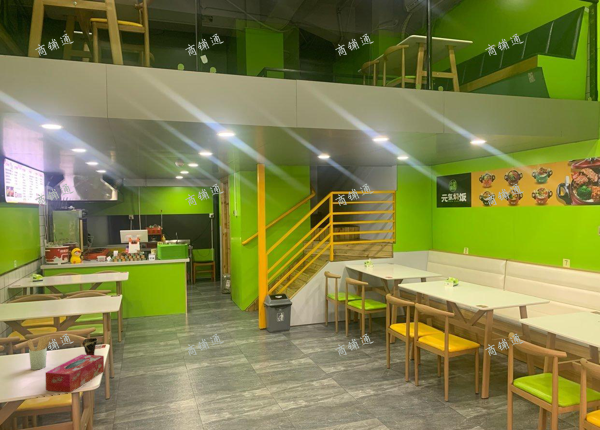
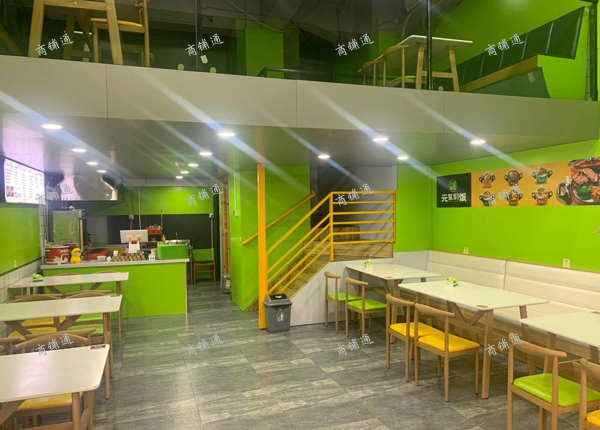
- tissue box [45,354,105,393]
- utensil holder [26,335,51,371]
- cup [81,337,99,355]
